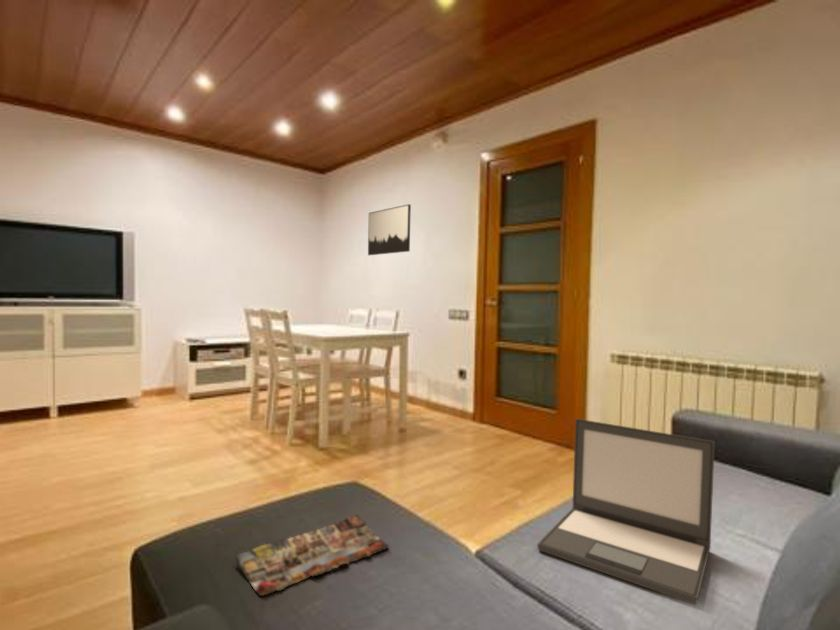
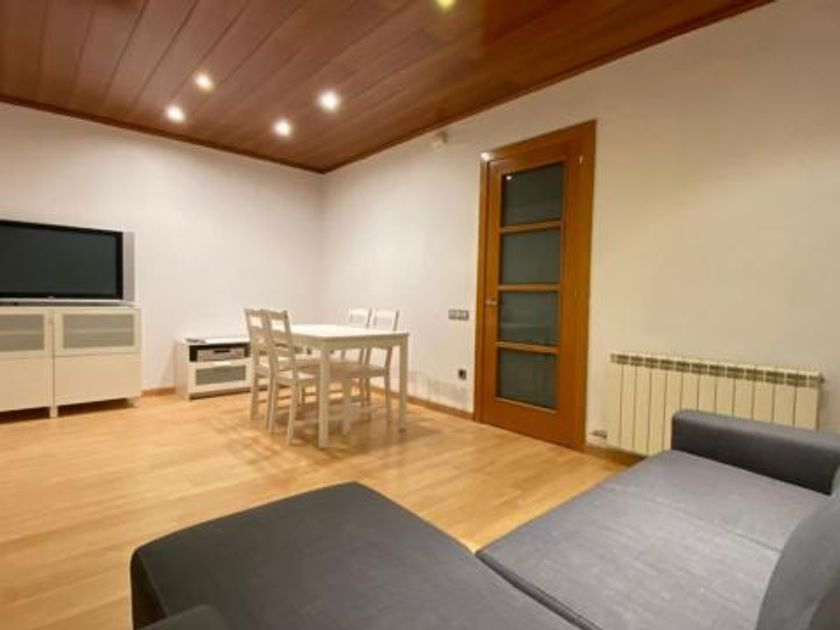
- magazine [235,514,390,597]
- laptop [536,418,716,606]
- wall art [367,203,412,256]
